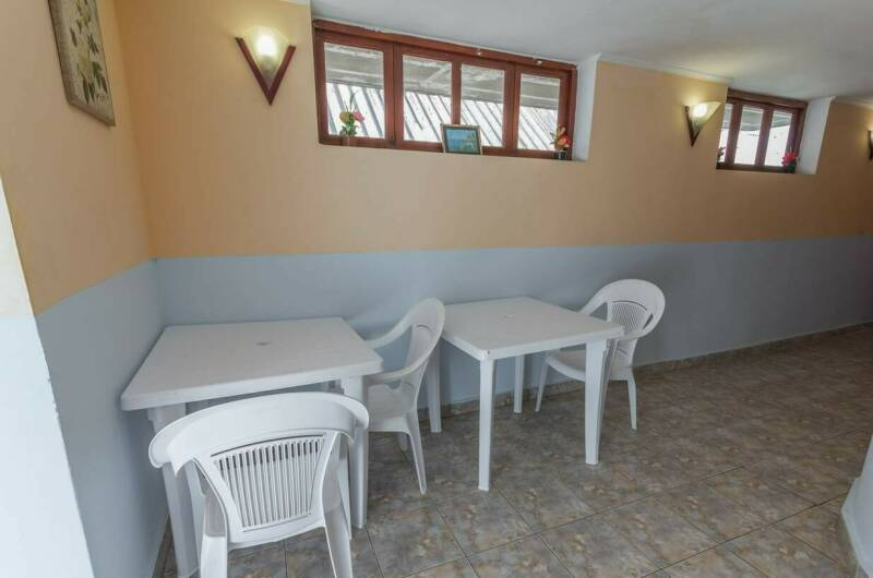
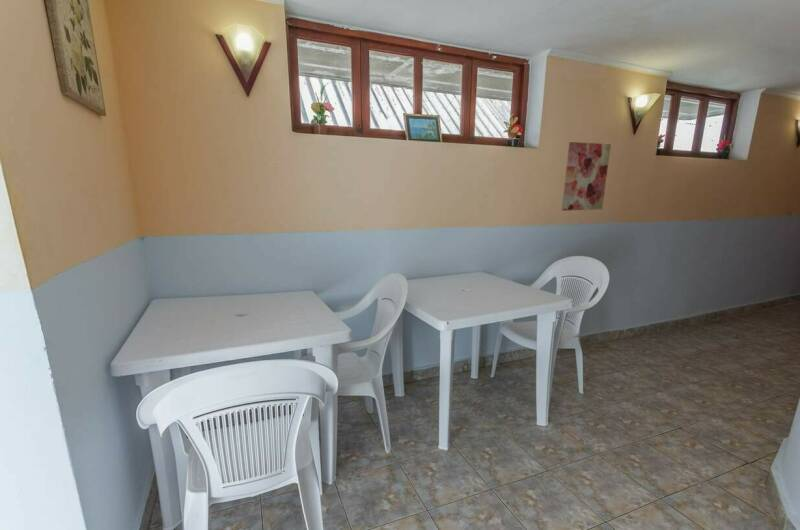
+ wall art [561,141,612,212]
